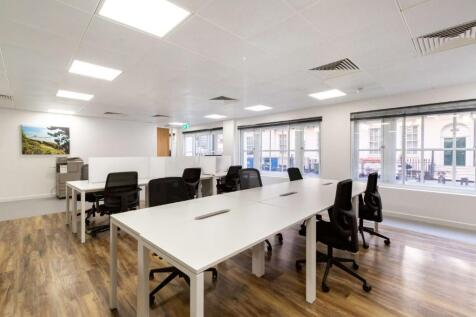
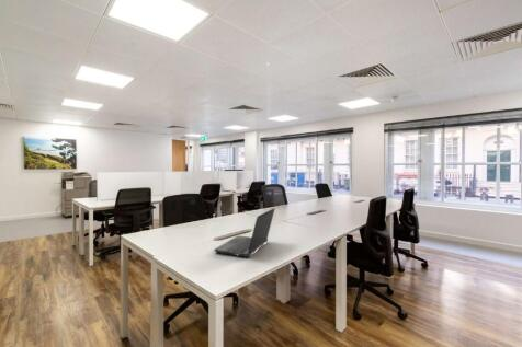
+ laptop computer [213,207,275,258]
